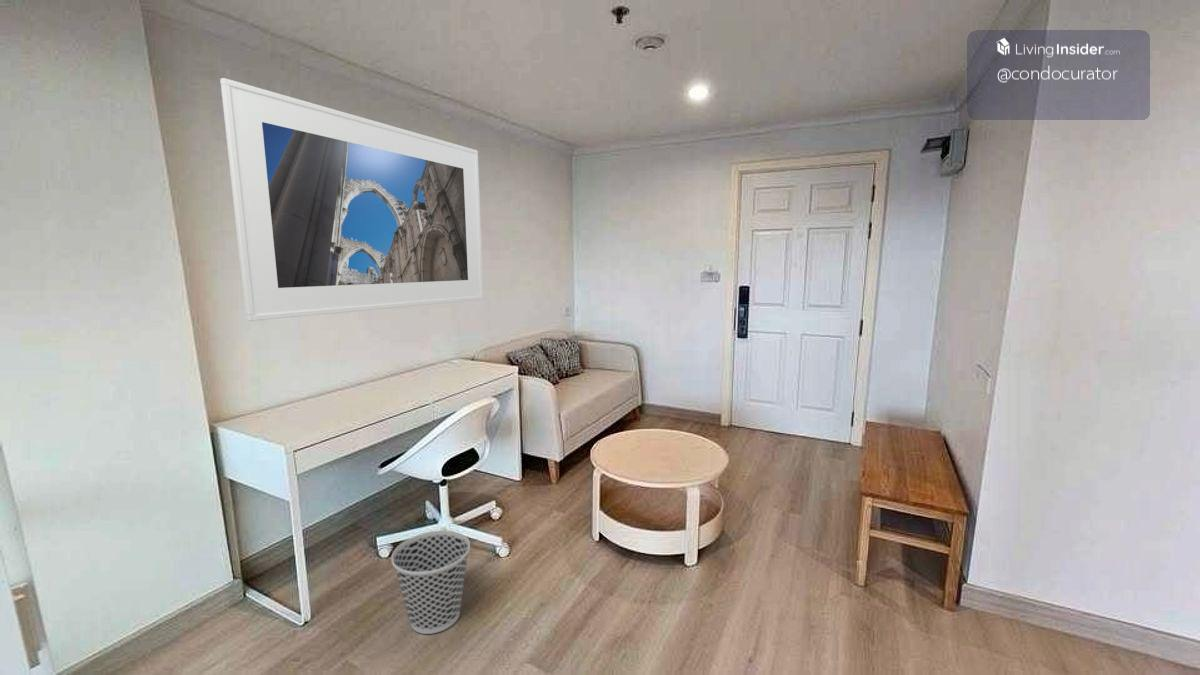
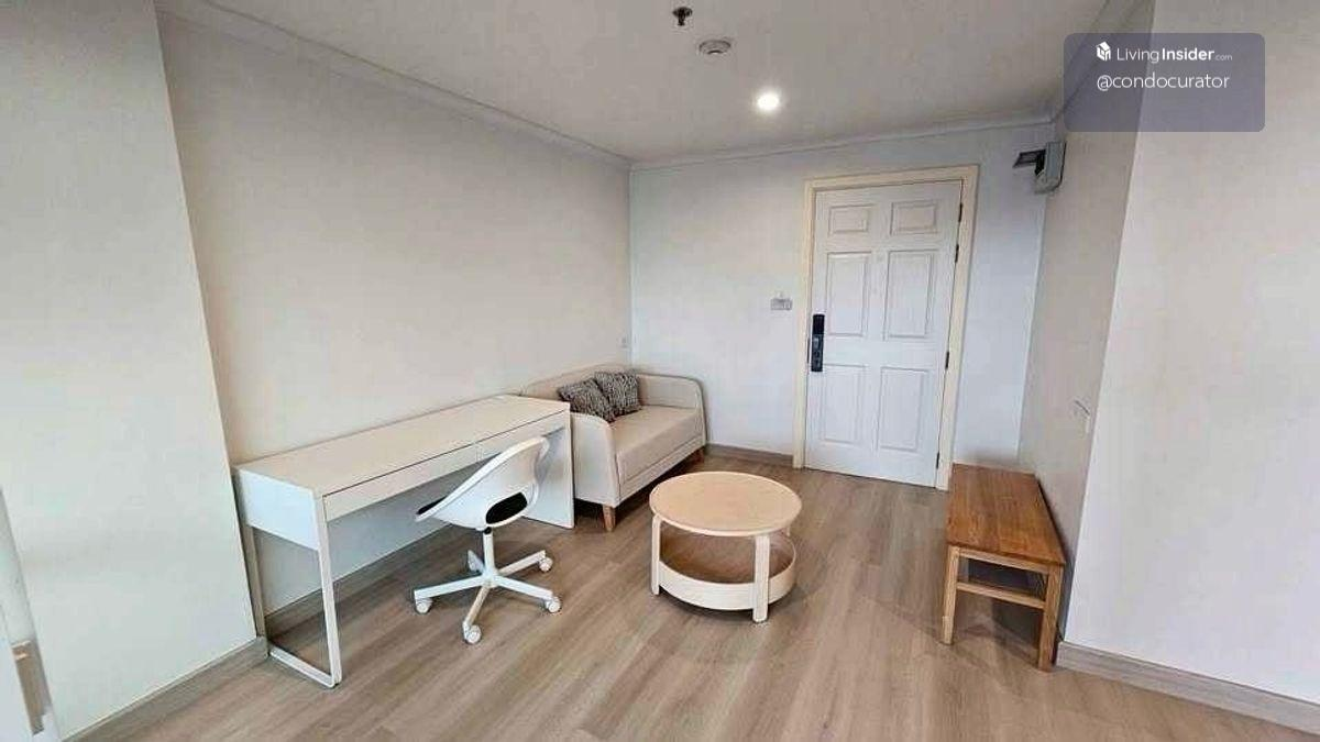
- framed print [219,77,484,322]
- wastebasket [390,529,471,635]
